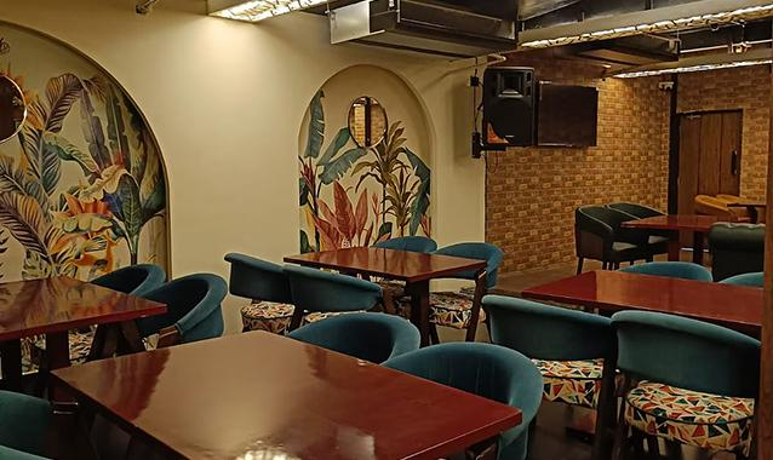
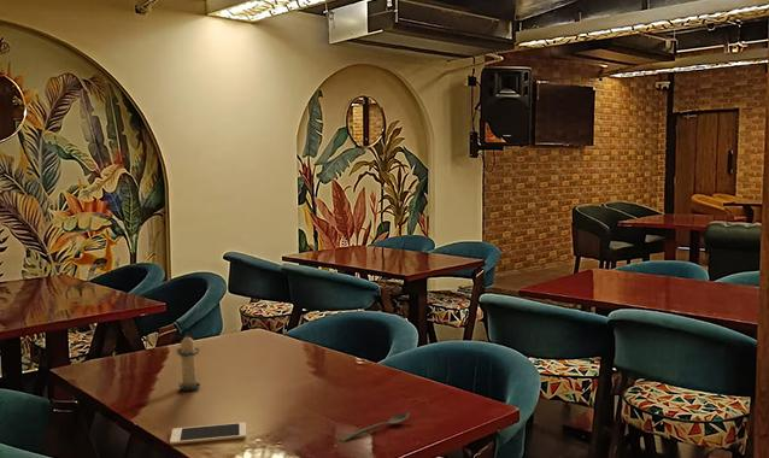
+ spoon [340,411,411,442]
+ candle [175,333,202,392]
+ cell phone [169,422,247,446]
